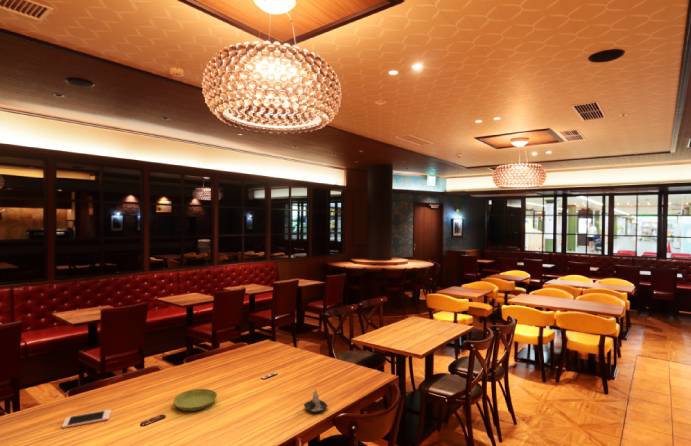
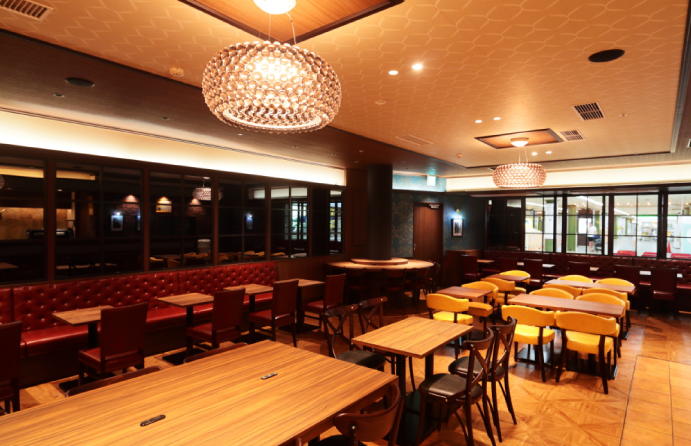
- saucer [172,388,218,412]
- candle [303,388,328,414]
- cell phone [61,409,112,429]
